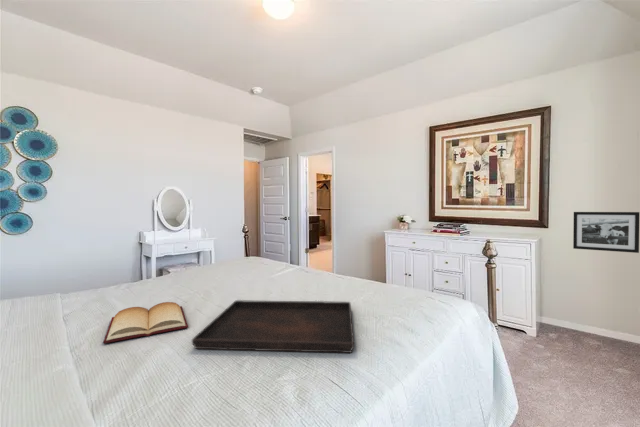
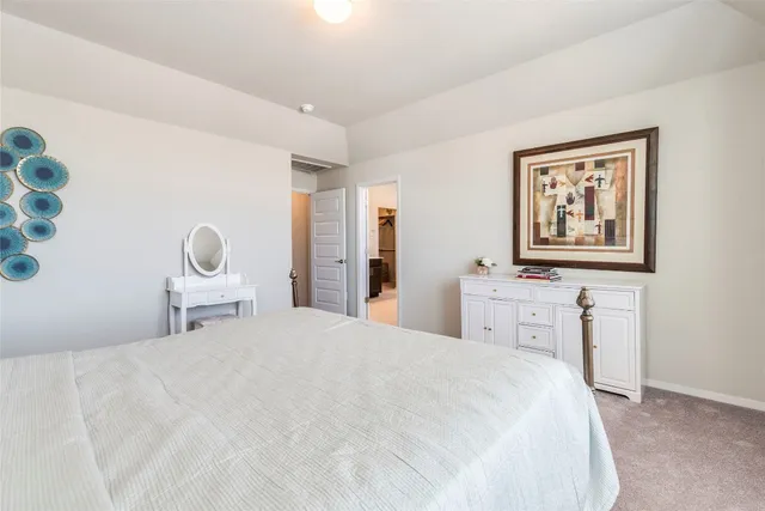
- bible [102,301,189,345]
- picture frame [572,211,640,254]
- serving tray [191,299,355,354]
